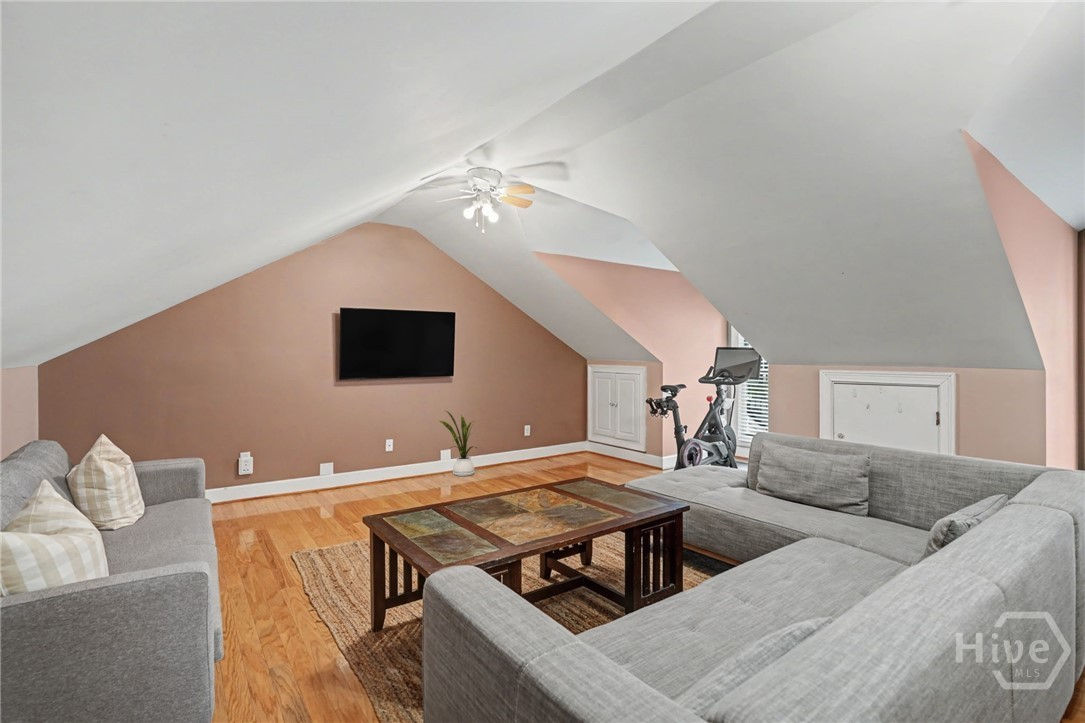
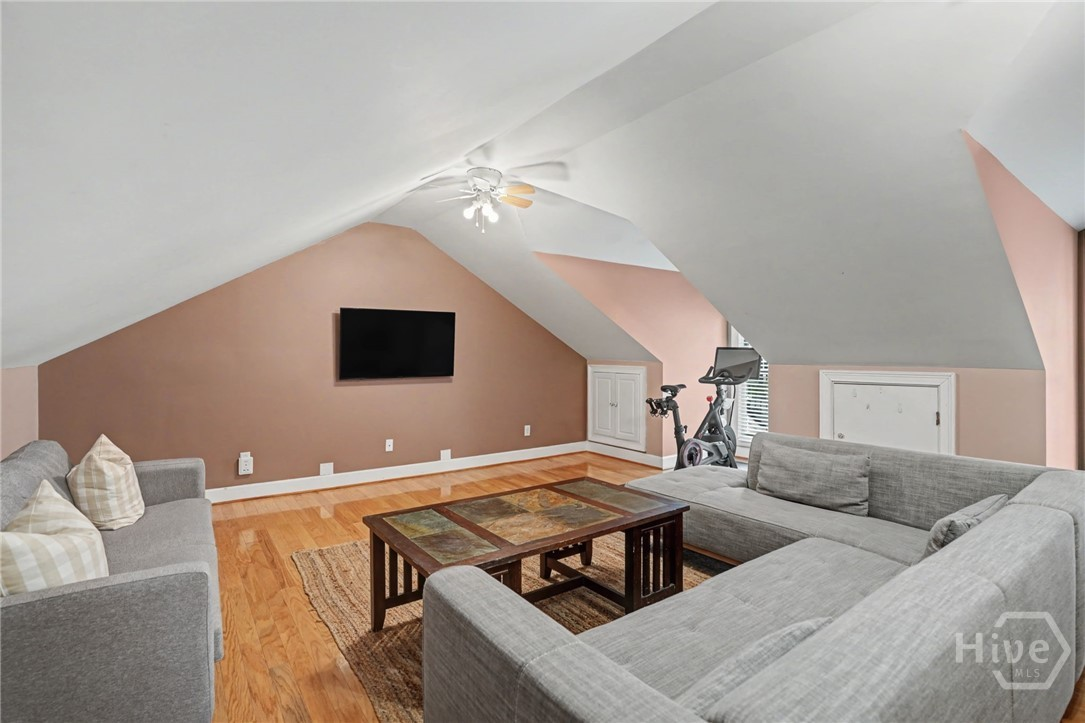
- house plant [439,410,479,477]
